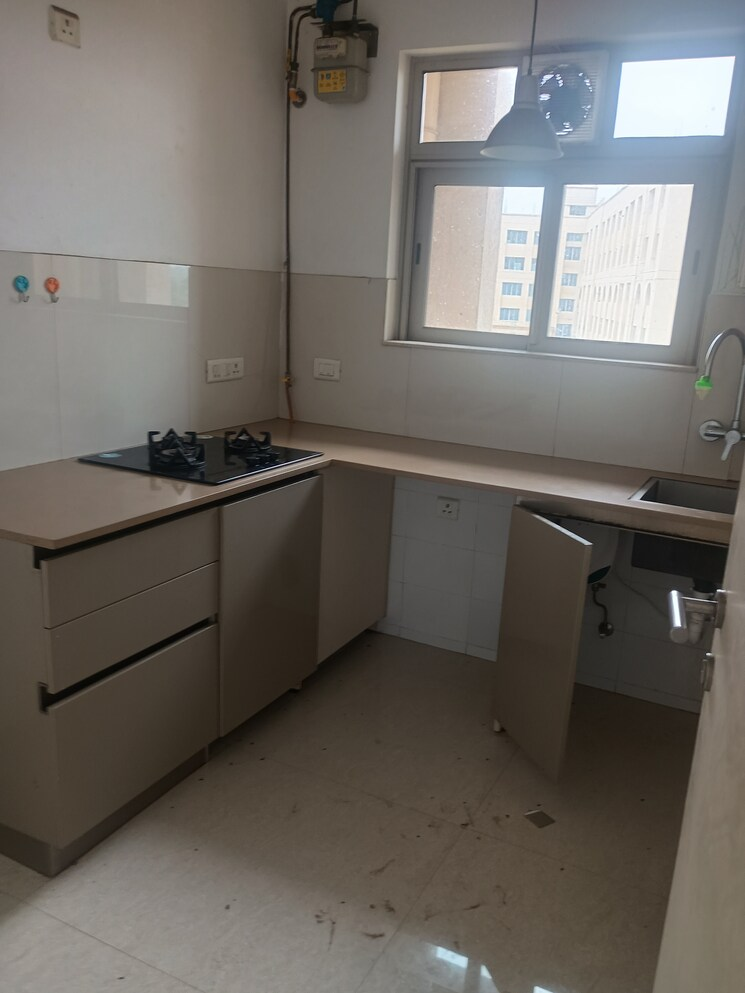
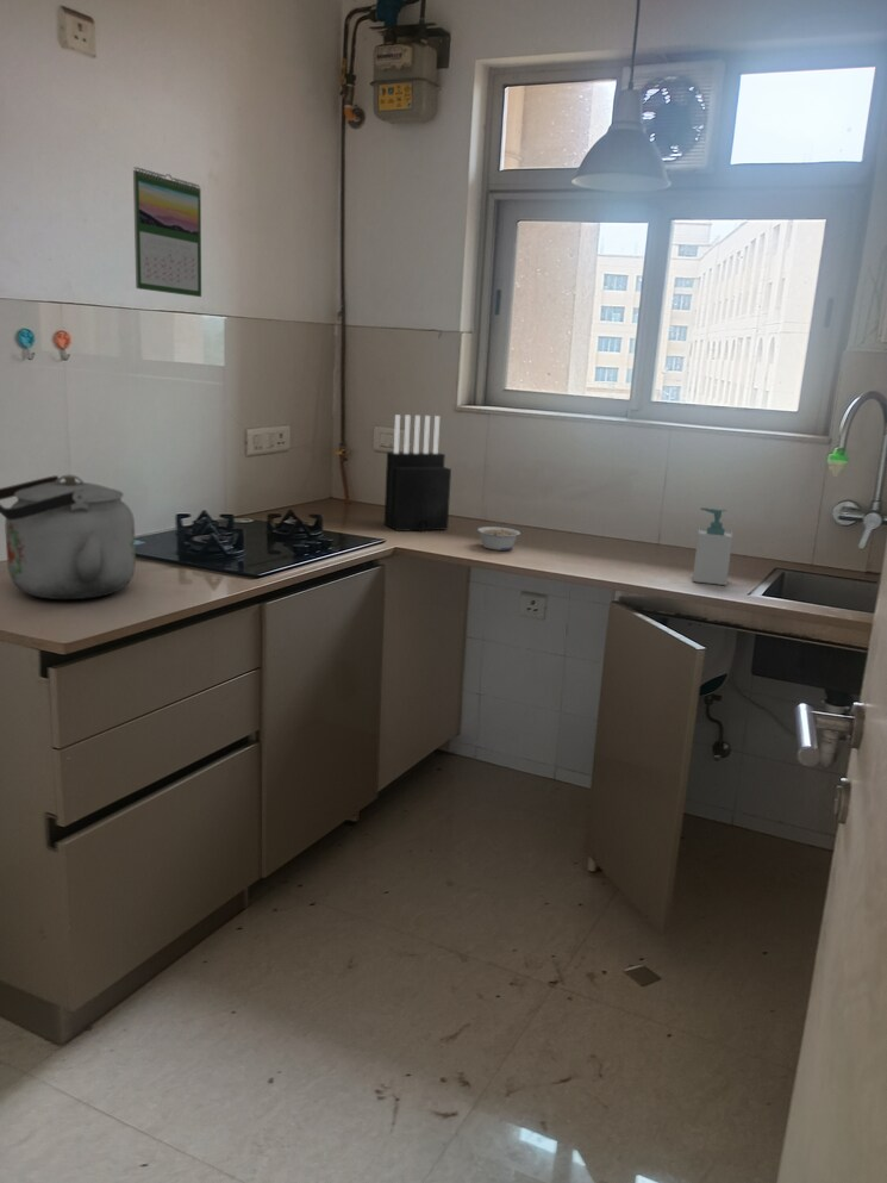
+ kettle [0,473,137,600]
+ knife block [383,413,452,533]
+ calendar [132,166,202,298]
+ soap bottle [692,506,733,586]
+ legume [476,525,521,552]
